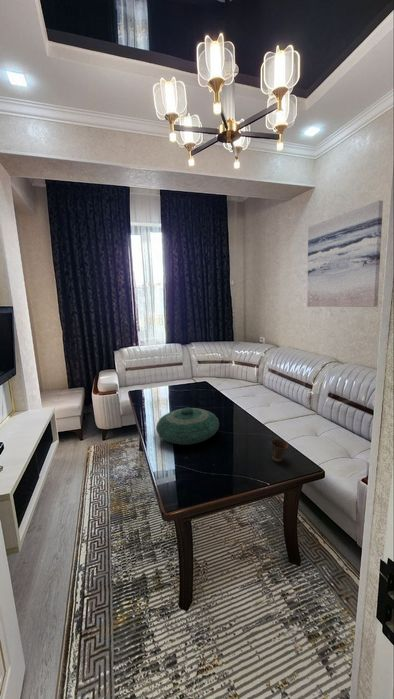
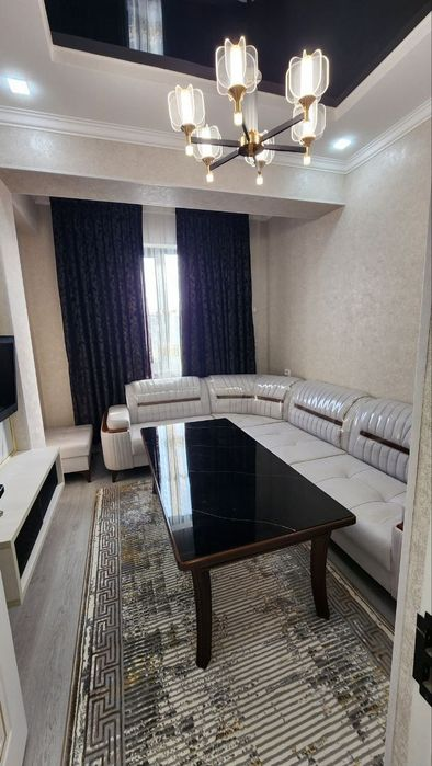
- wall art [306,199,384,308]
- cup [270,438,289,463]
- decorative bowl [155,407,220,446]
